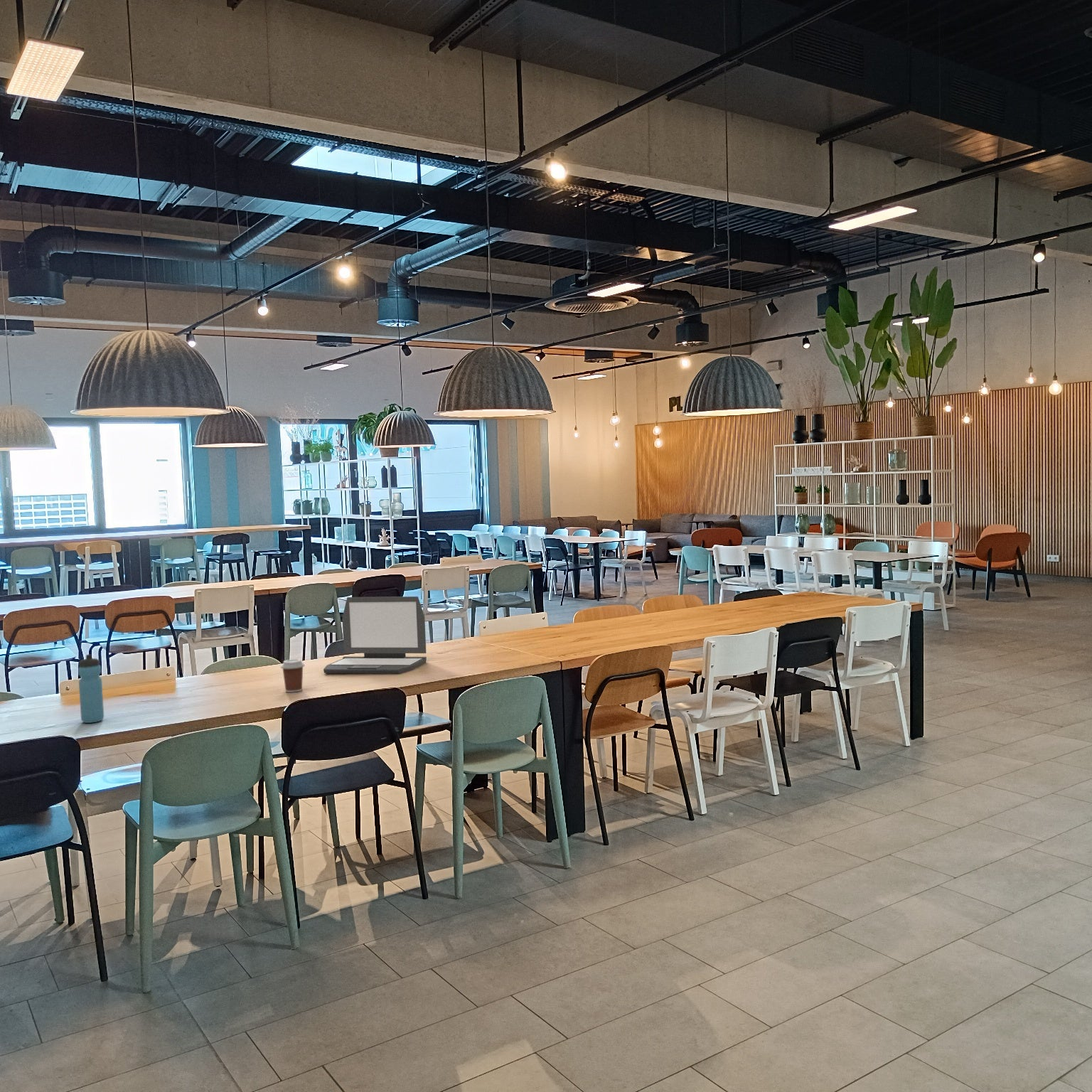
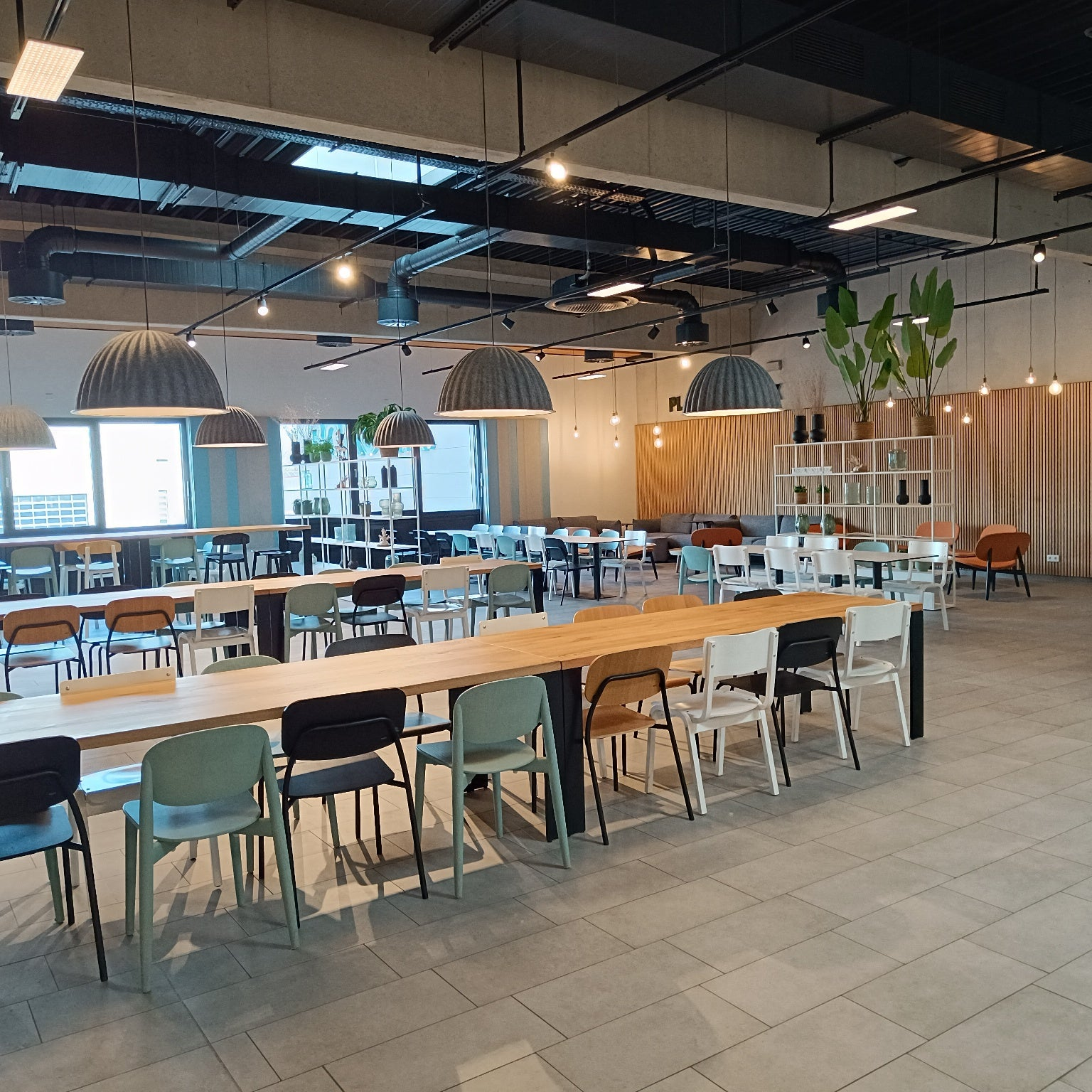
- laptop [323,596,427,675]
- coffee cup [280,658,305,693]
- water bottle [77,653,105,724]
